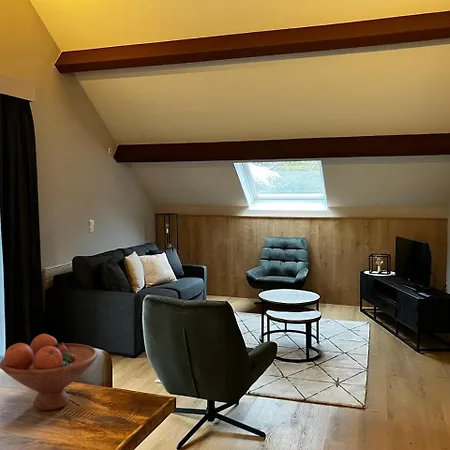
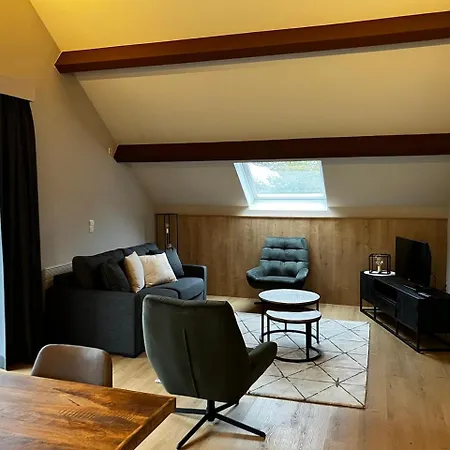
- fruit bowl [0,333,99,411]
